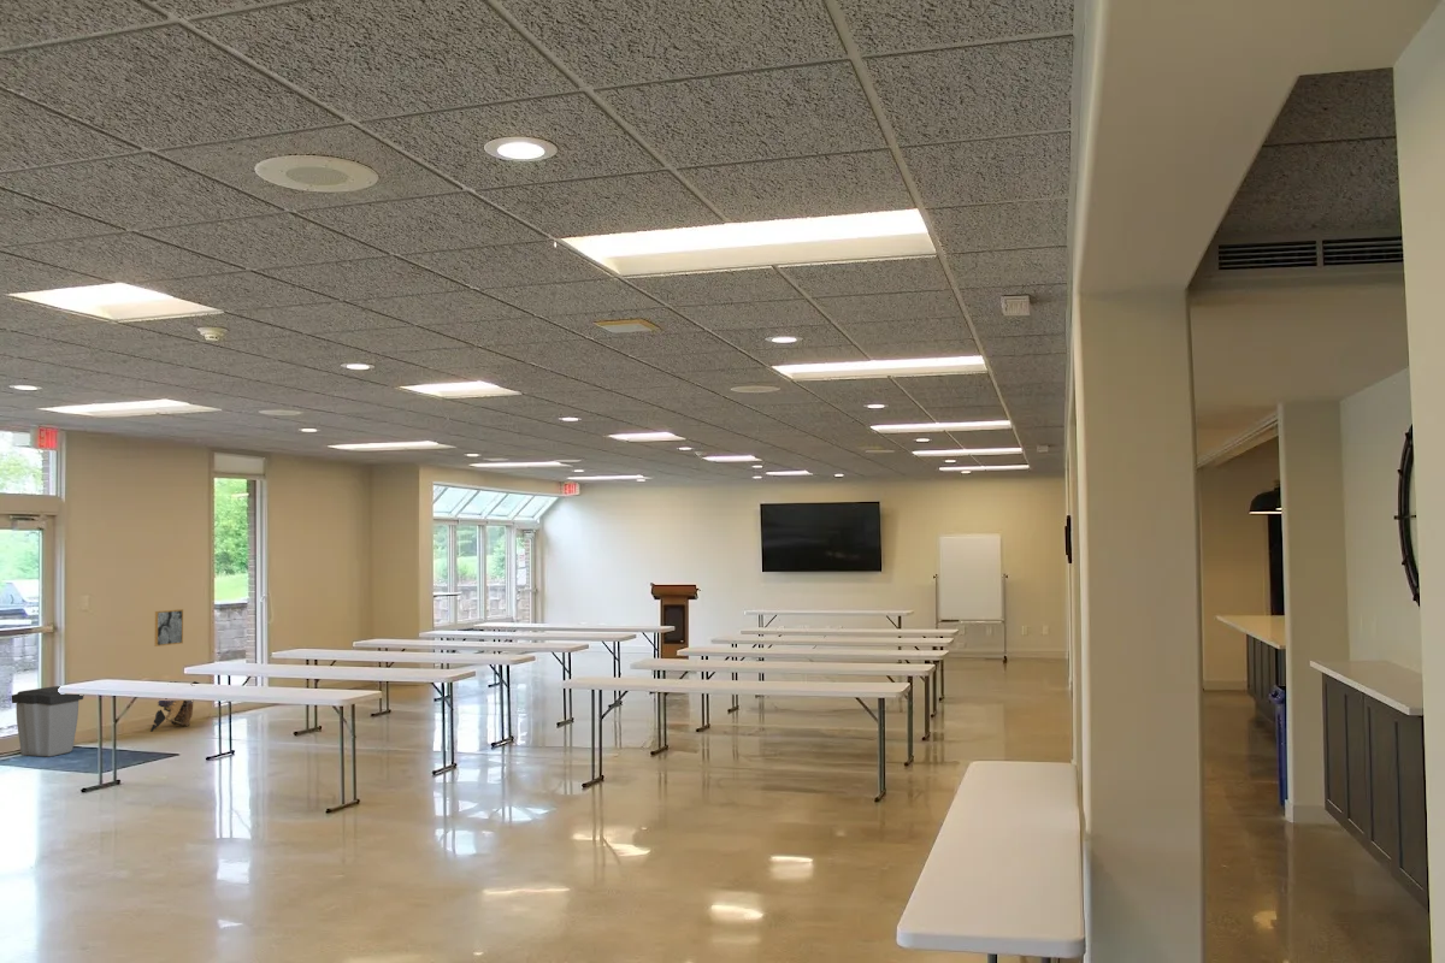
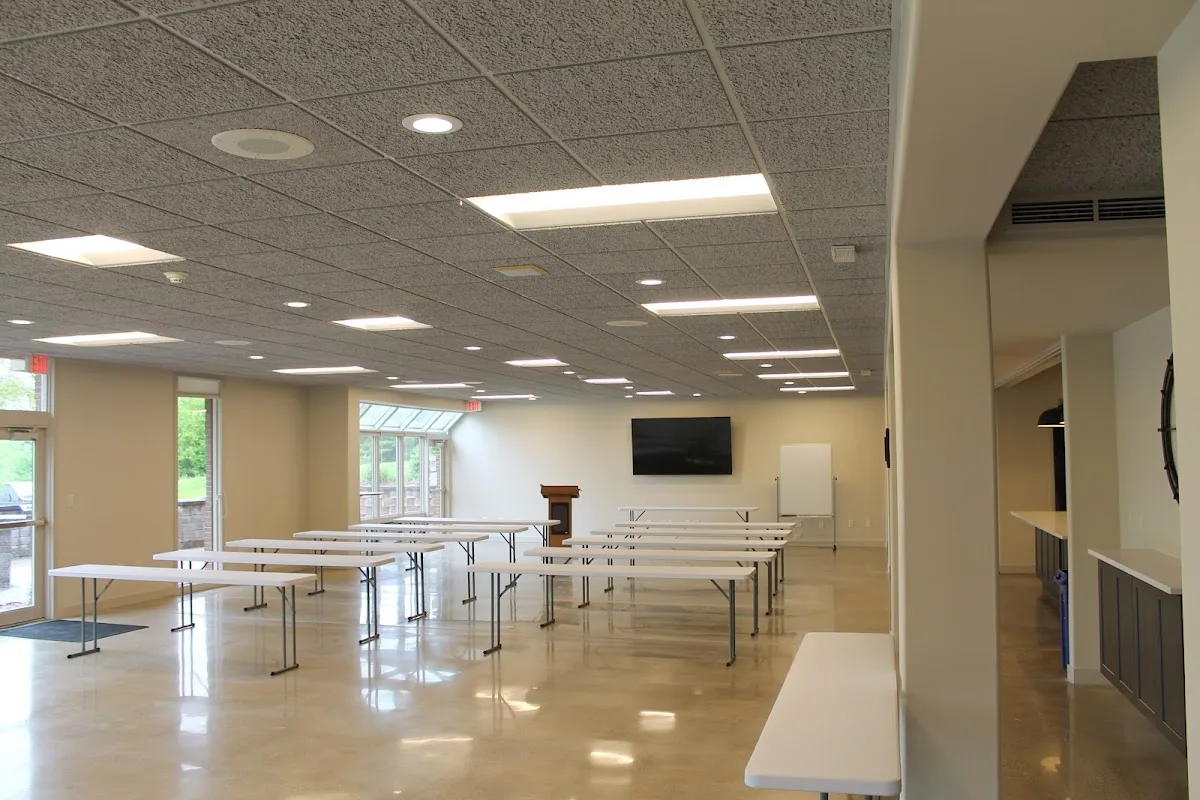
- trash can [10,685,84,758]
- wall art [153,608,184,648]
- backpack [149,680,200,733]
